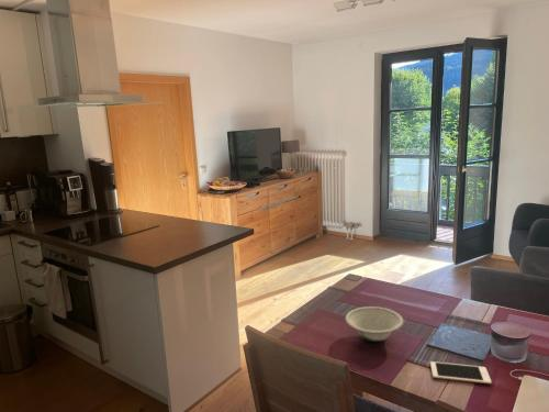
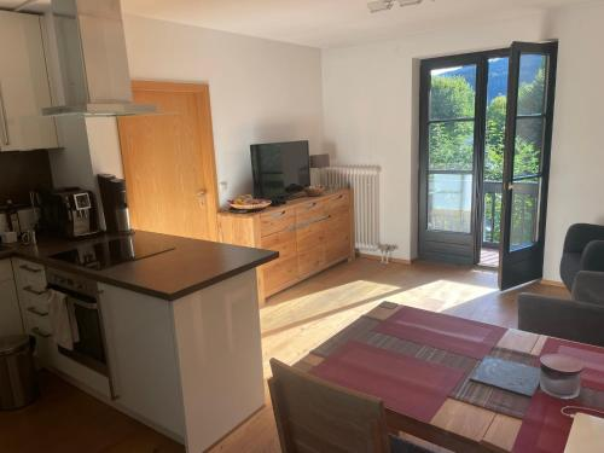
- cell phone [429,360,493,385]
- bowl [345,305,404,343]
